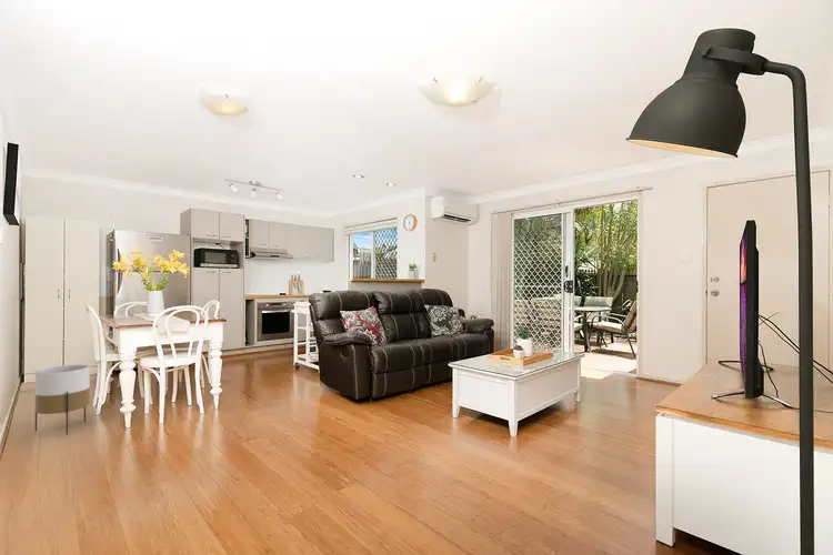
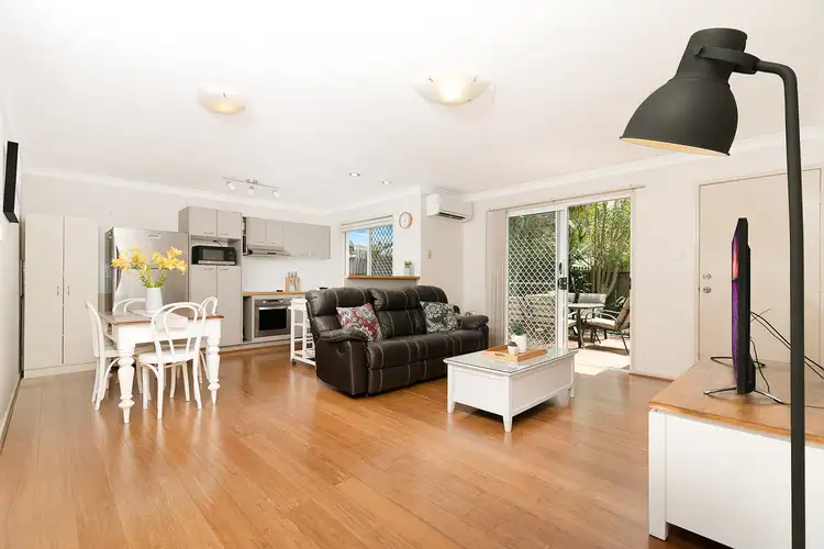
- planter [33,364,91,435]
